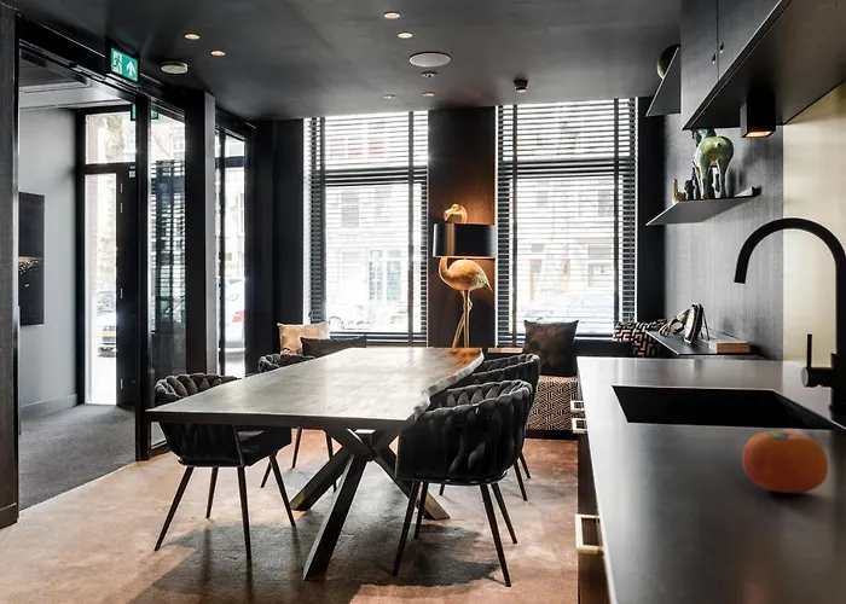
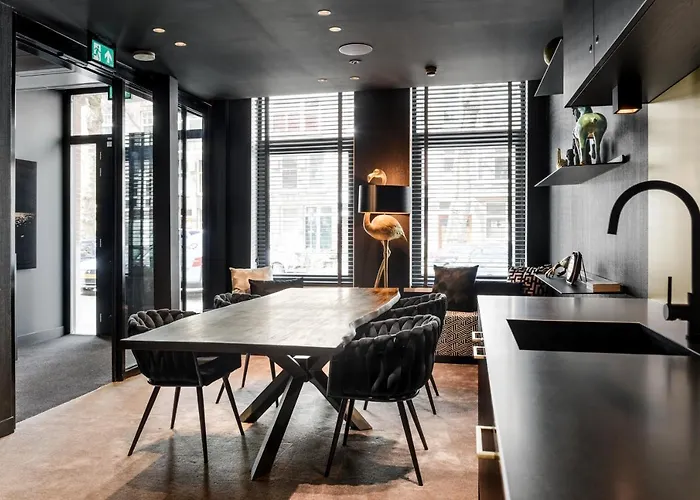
- fruit [741,430,829,494]
